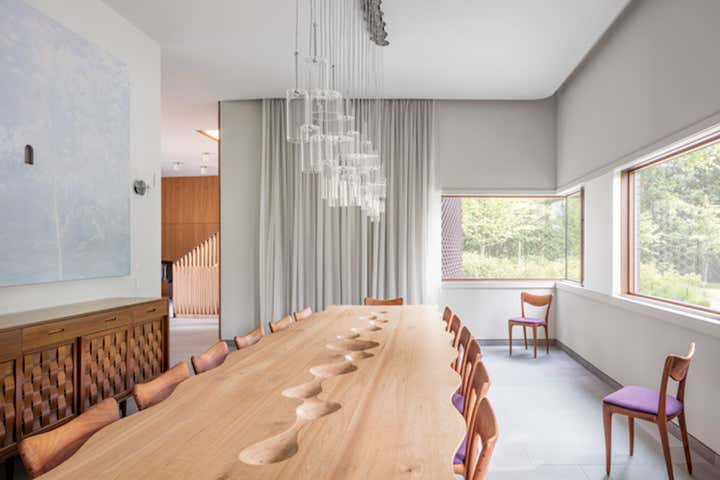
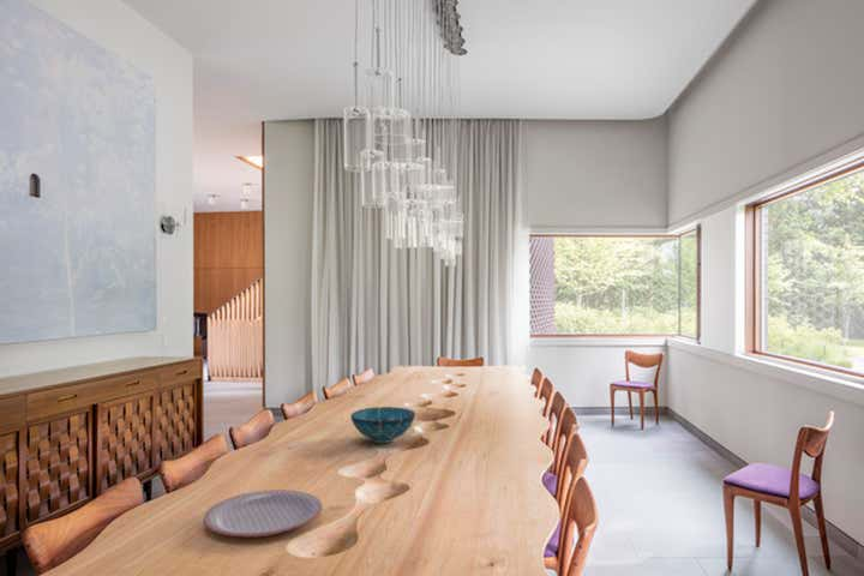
+ decorative bowl [349,406,416,444]
+ plate [203,488,323,538]
